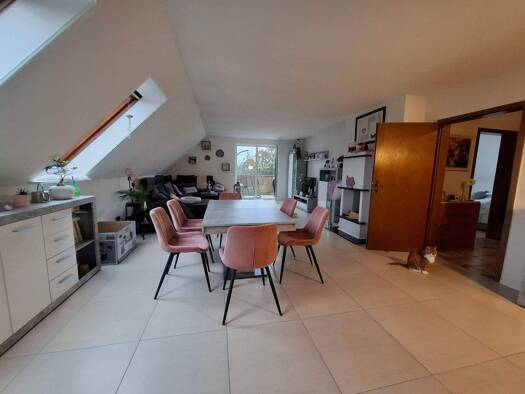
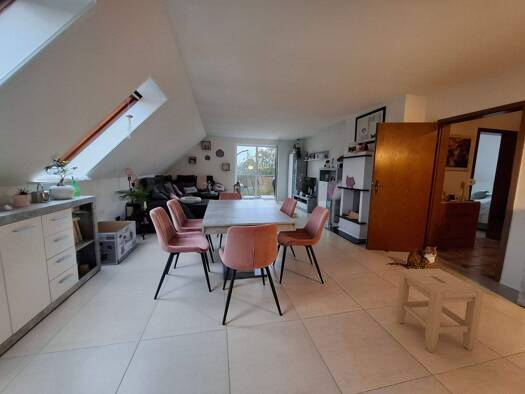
+ stool [396,268,485,353]
